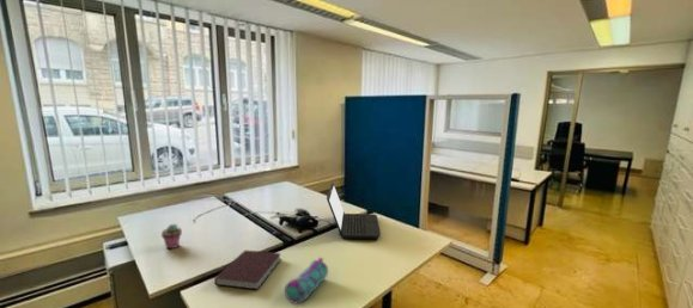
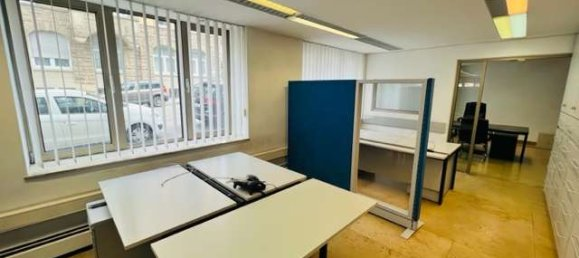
- pencil case [284,257,329,304]
- notebook [213,250,282,290]
- potted succulent [160,223,183,250]
- laptop [326,181,382,240]
